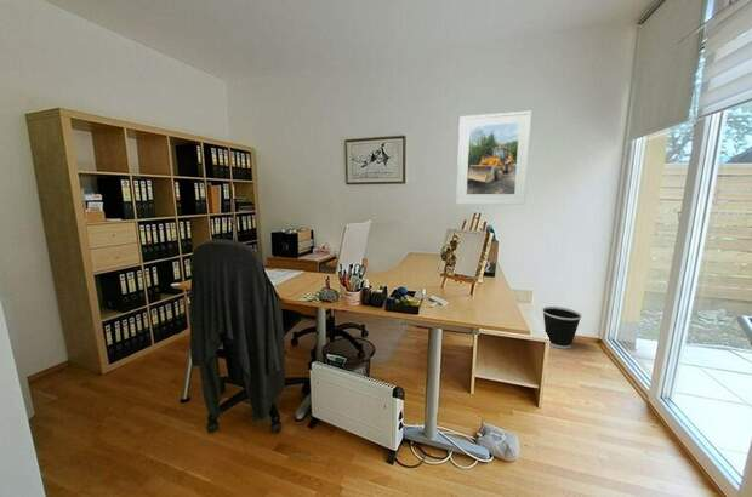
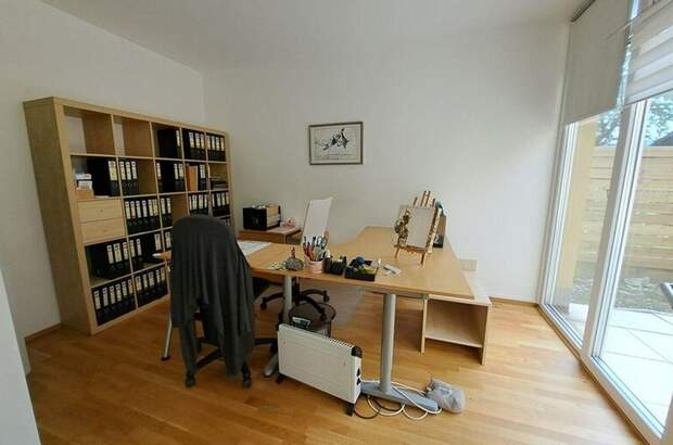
- wastebasket [541,305,582,350]
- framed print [455,109,532,206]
